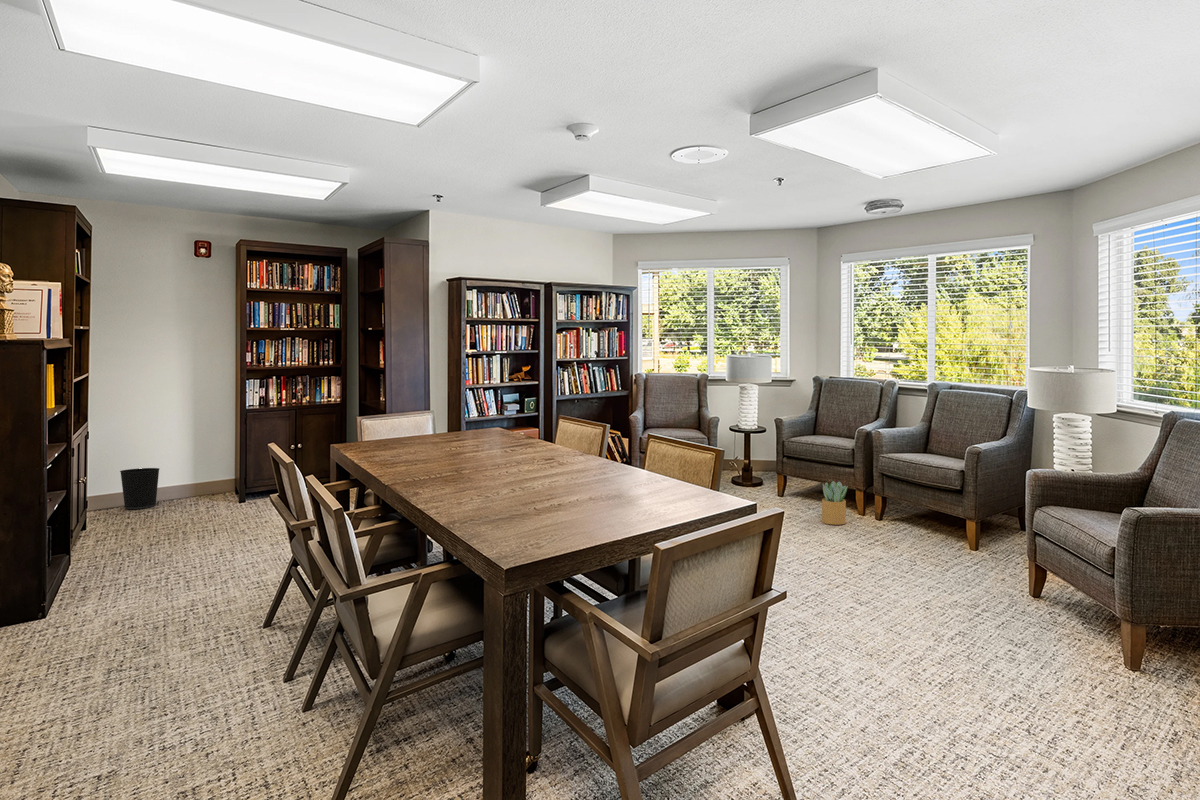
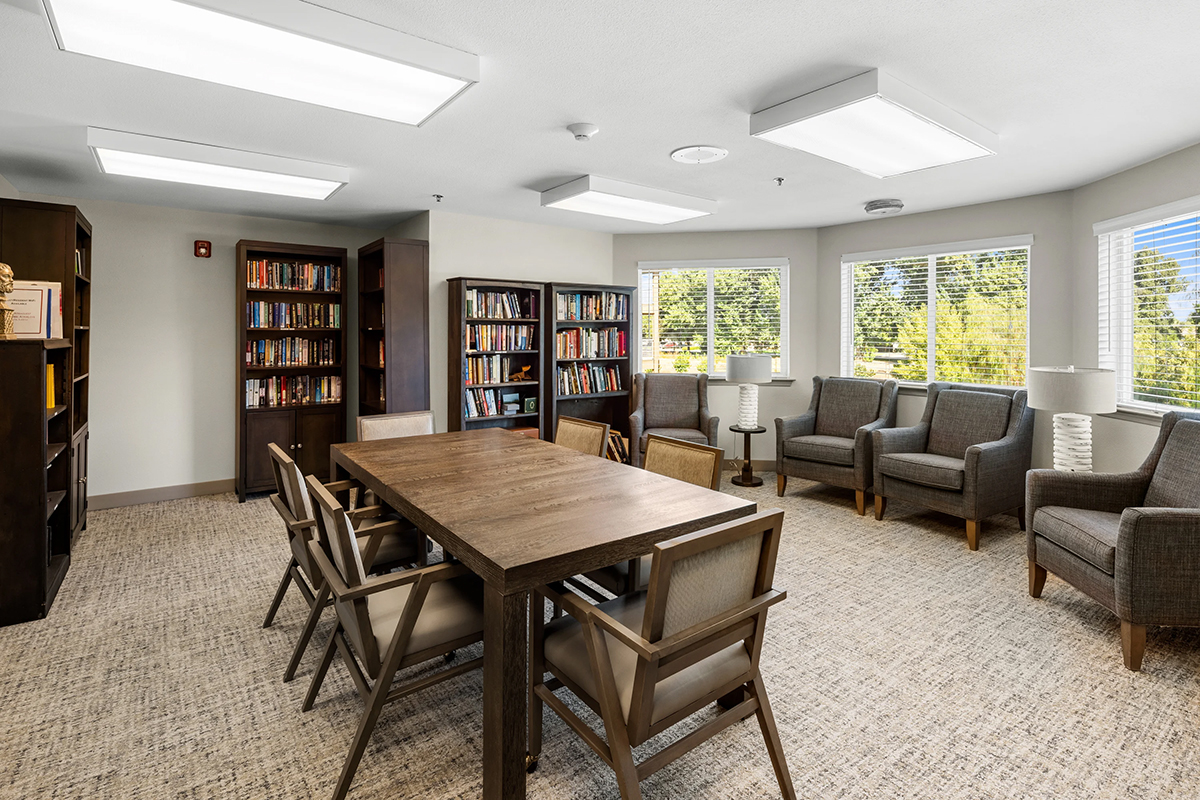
- potted plant [821,480,849,526]
- wastebasket [119,467,160,510]
